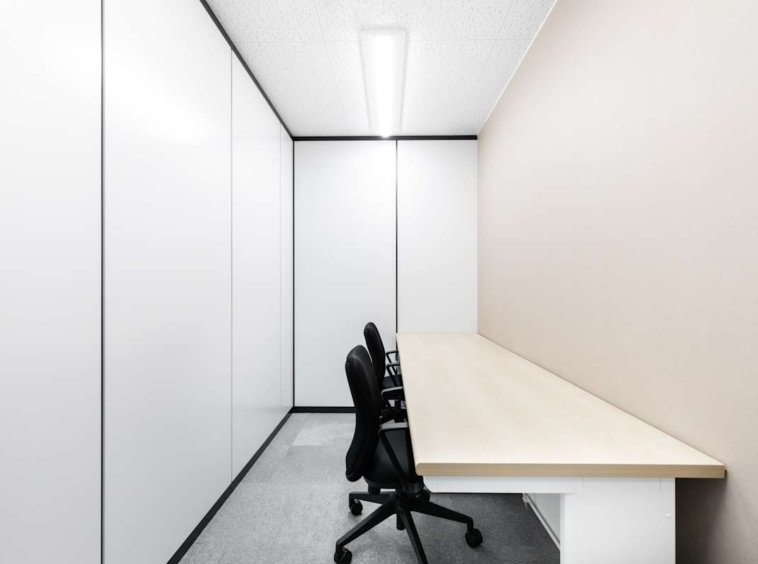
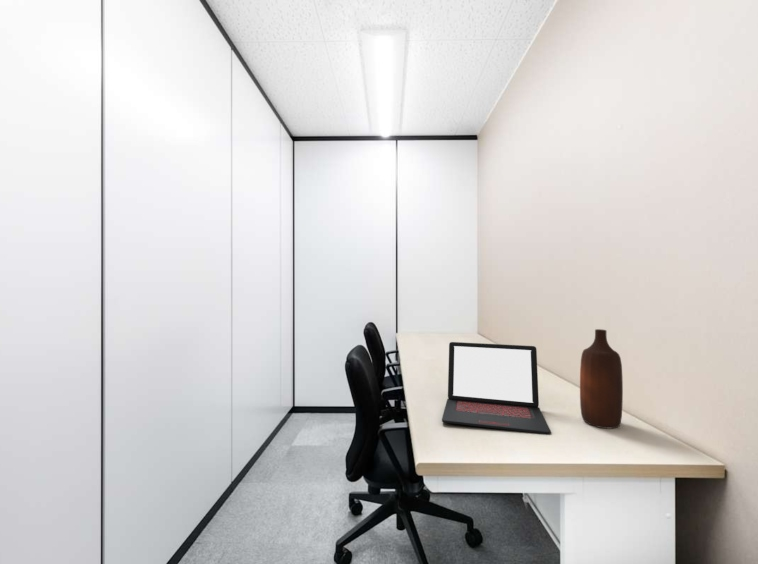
+ bottle [579,328,624,429]
+ laptop [441,341,552,435]
